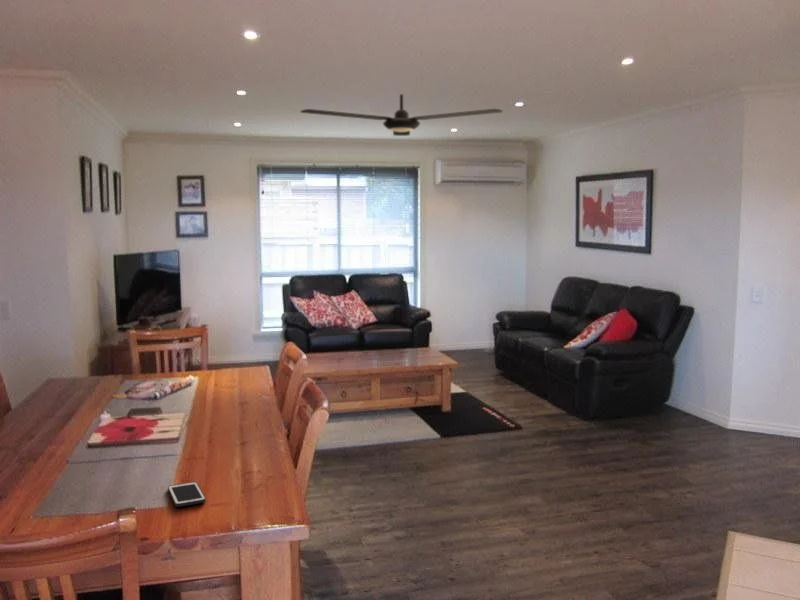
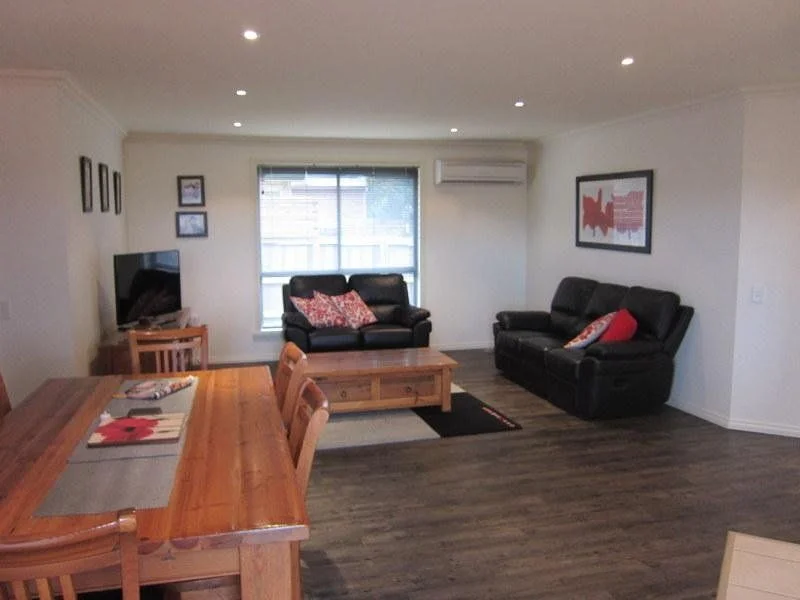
- cell phone [167,481,207,508]
- ceiling fan [299,93,504,137]
